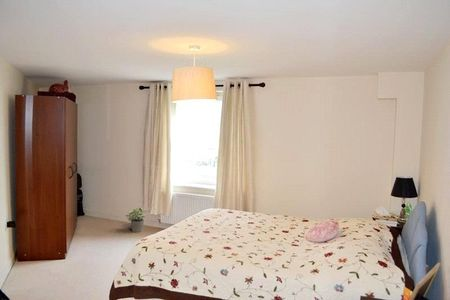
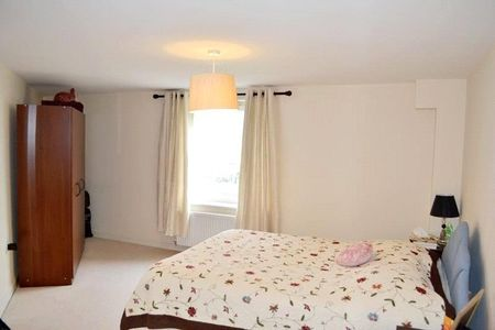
- potted plant [124,206,146,233]
